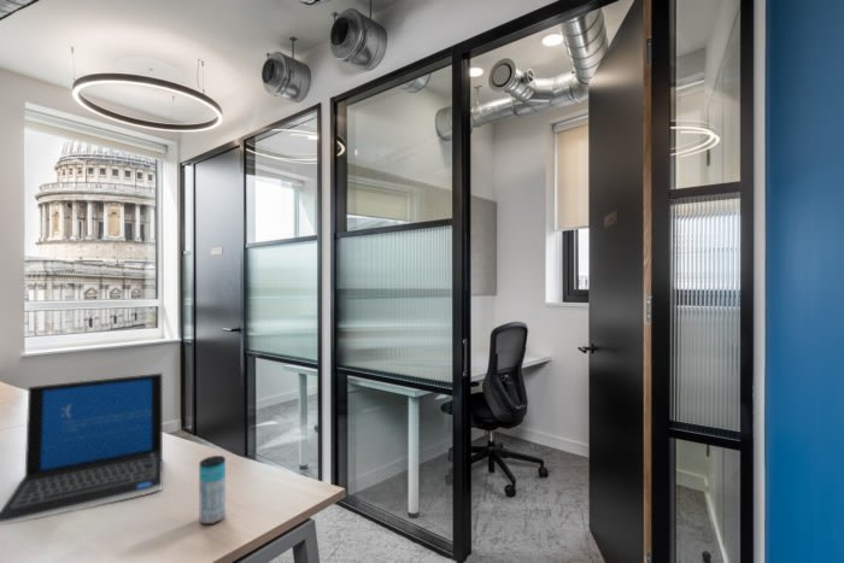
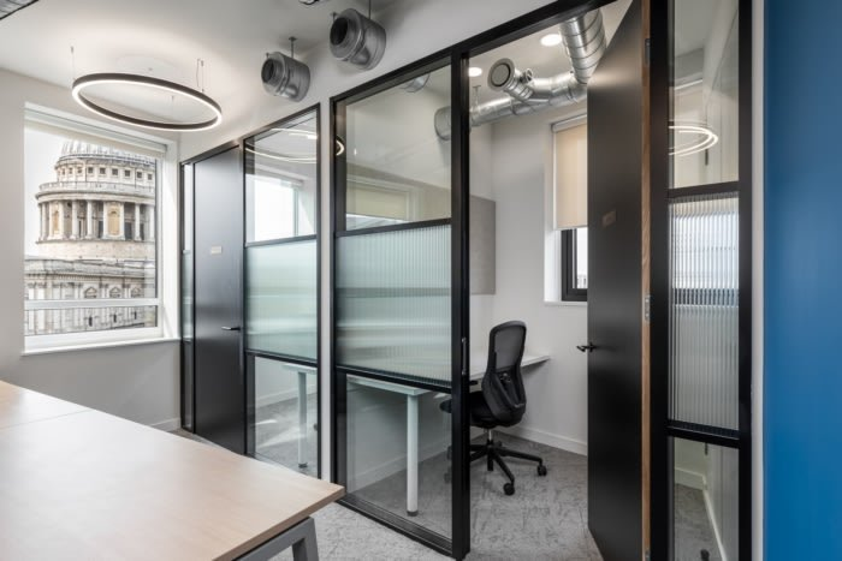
- beverage can [198,454,227,526]
- laptop [0,371,164,526]
